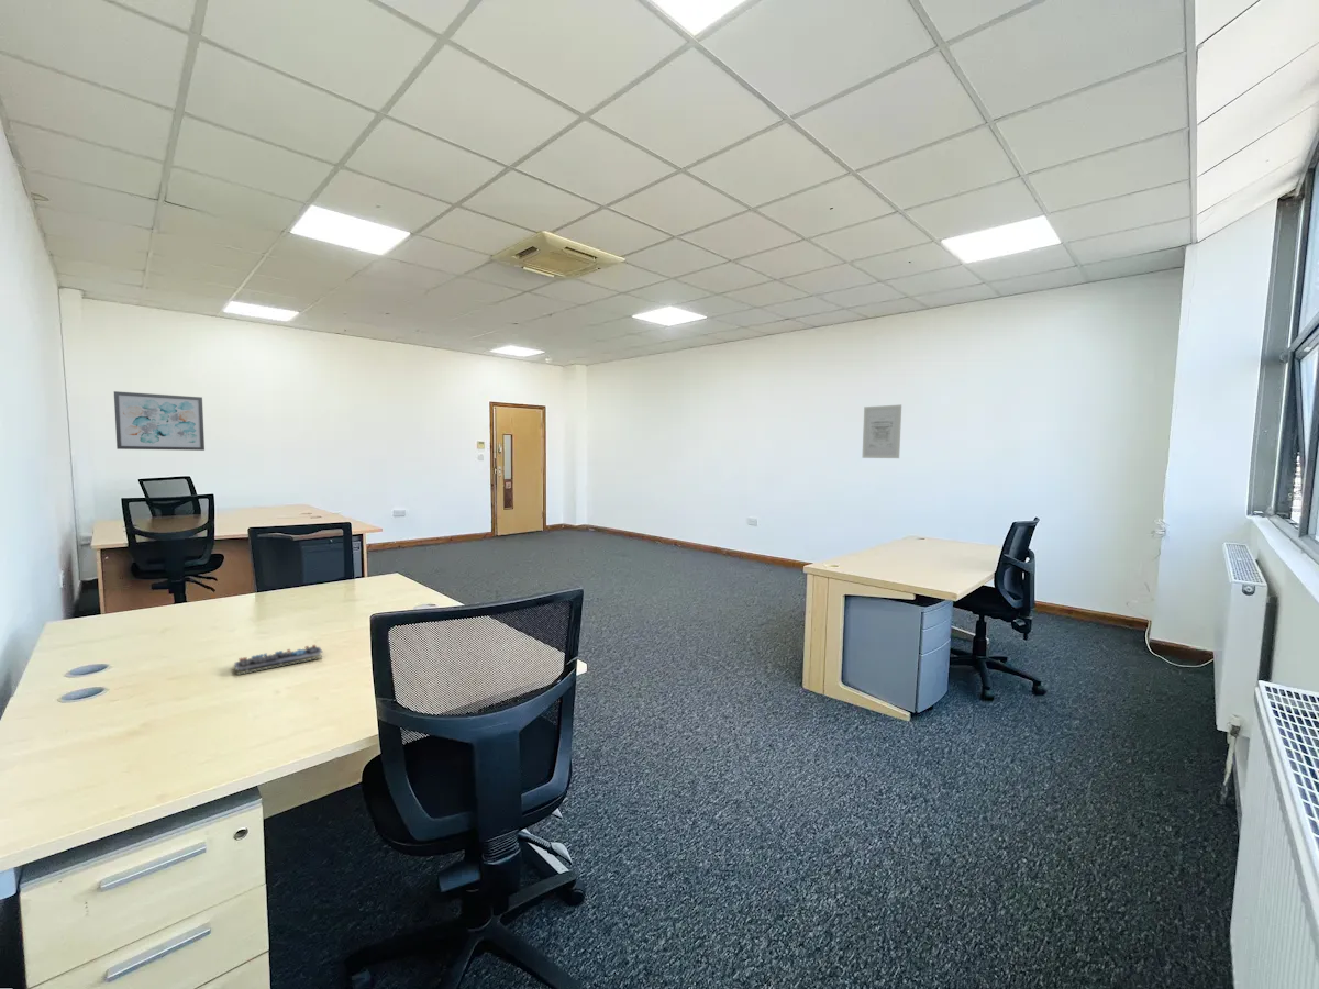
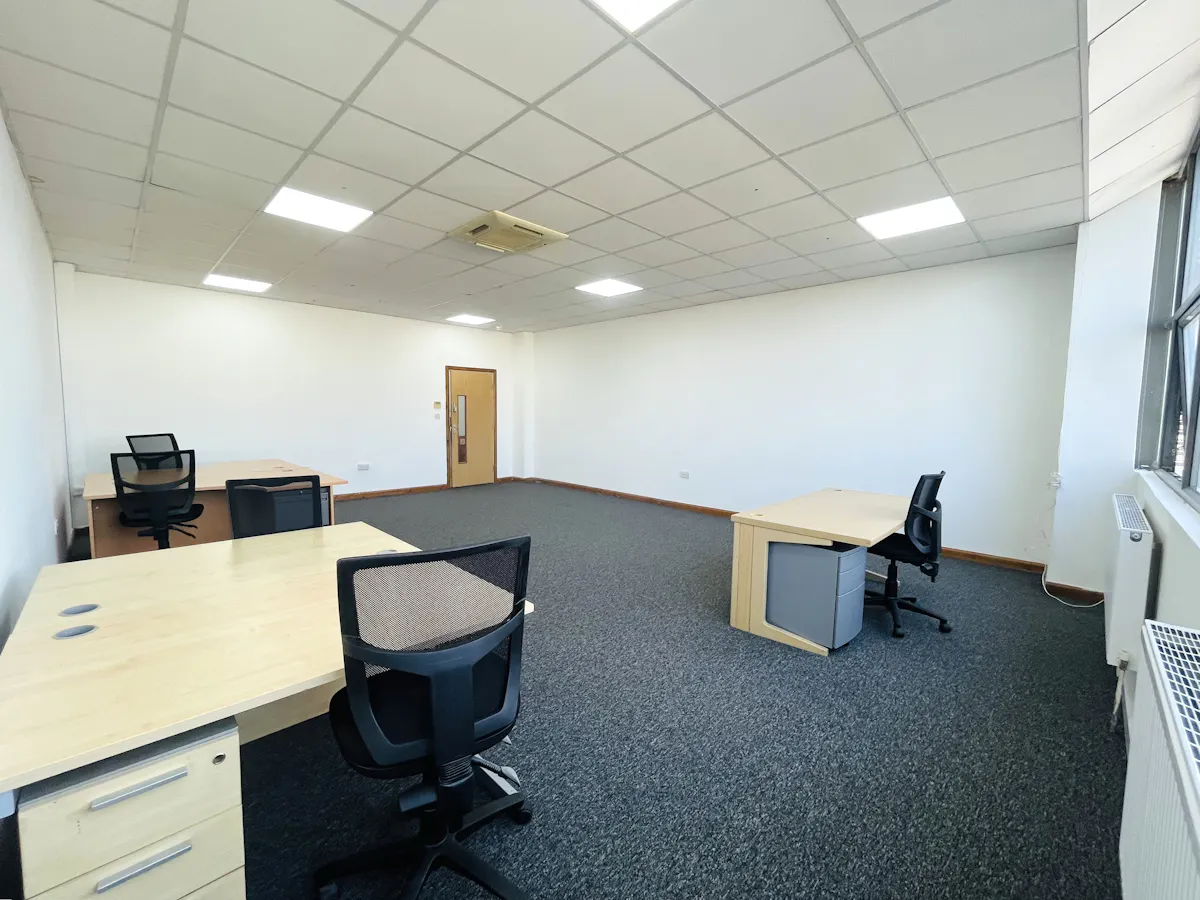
- wall art [113,390,206,452]
- keyboard [233,644,324,676]
- wall art [861,404,902,459]
